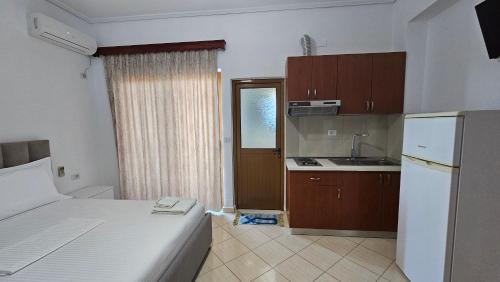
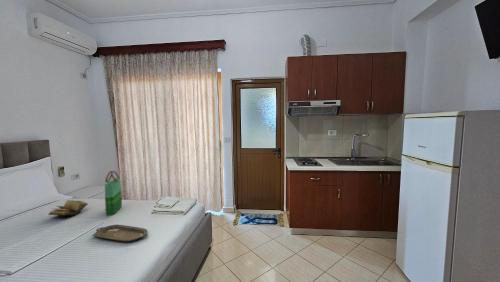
+ book [47,199,89,217]
+ serving tray [92,224,149,243]
+ tote bag [104,170,123,217]
